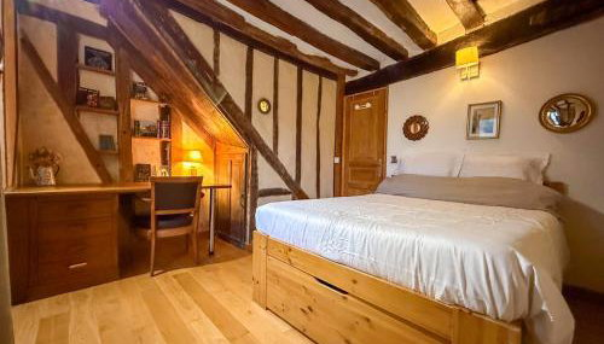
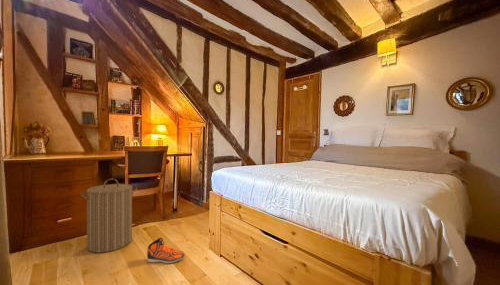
+ laundry hamper [79,178,138,254]
+ sneaker [146,237,185,264]
